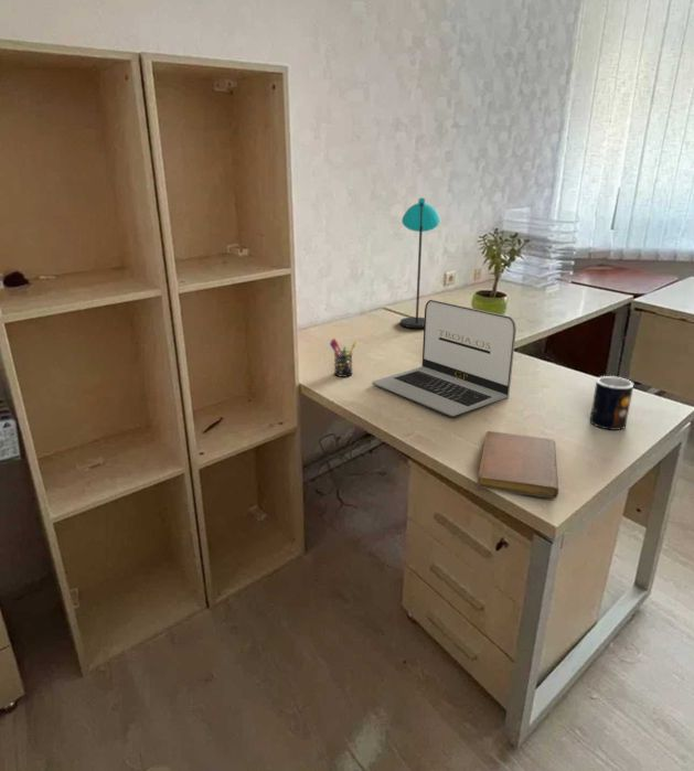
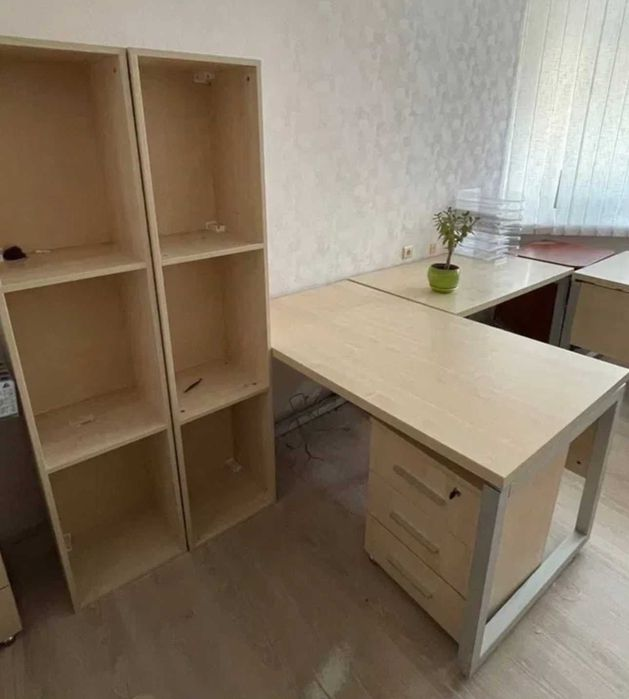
- desk lamp [399,196,441,329]
- pen holder [329,338,357,378]
- mug [589,375,634,431]
- laptop [371,299,517,418]
- notebook [476,430,559,500]
